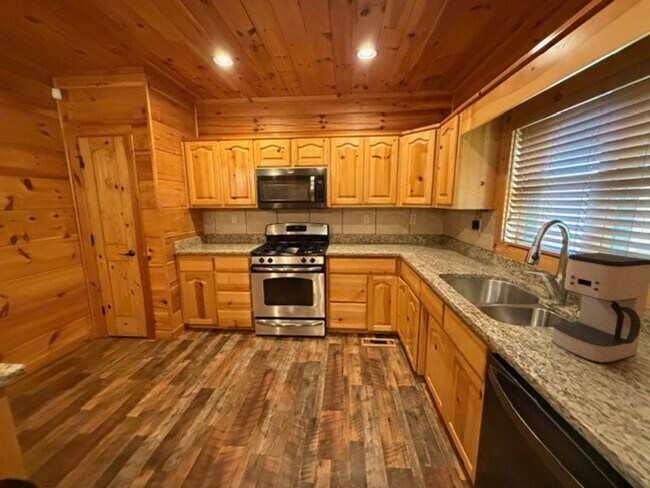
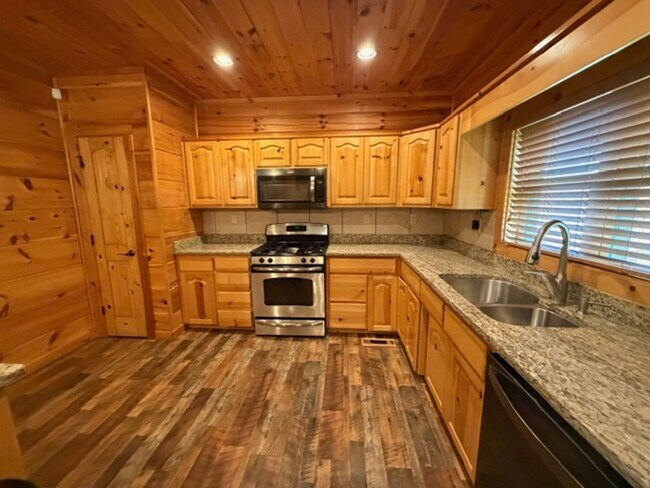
- coffee maker [551,252,650,365]
